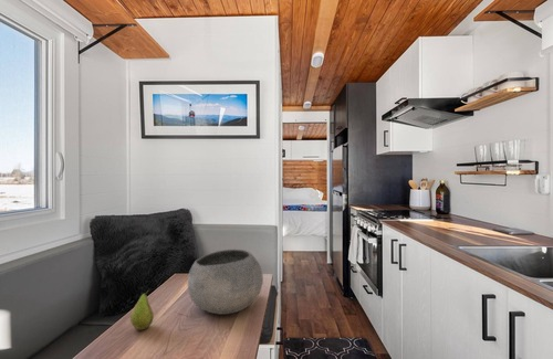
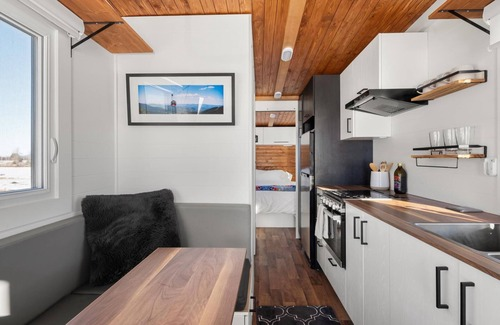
- bowl [187,249,264,316]
- fruit [129,288,155,331]
